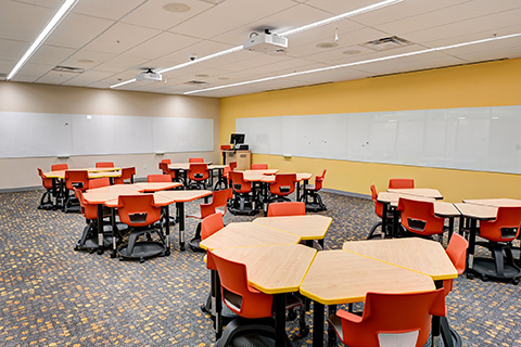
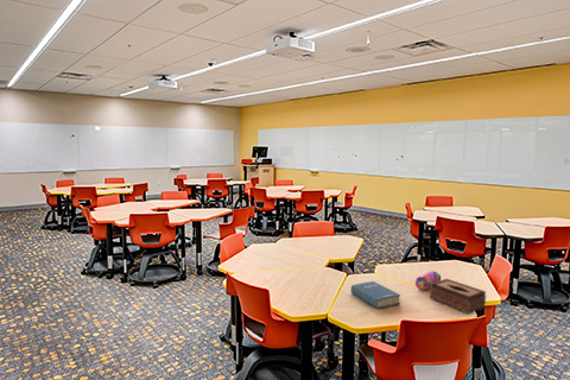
+ tissue box [429,278,487,315]
+ hardback book [350,280,401,310]
+ pencil case [414,270,442,291]
